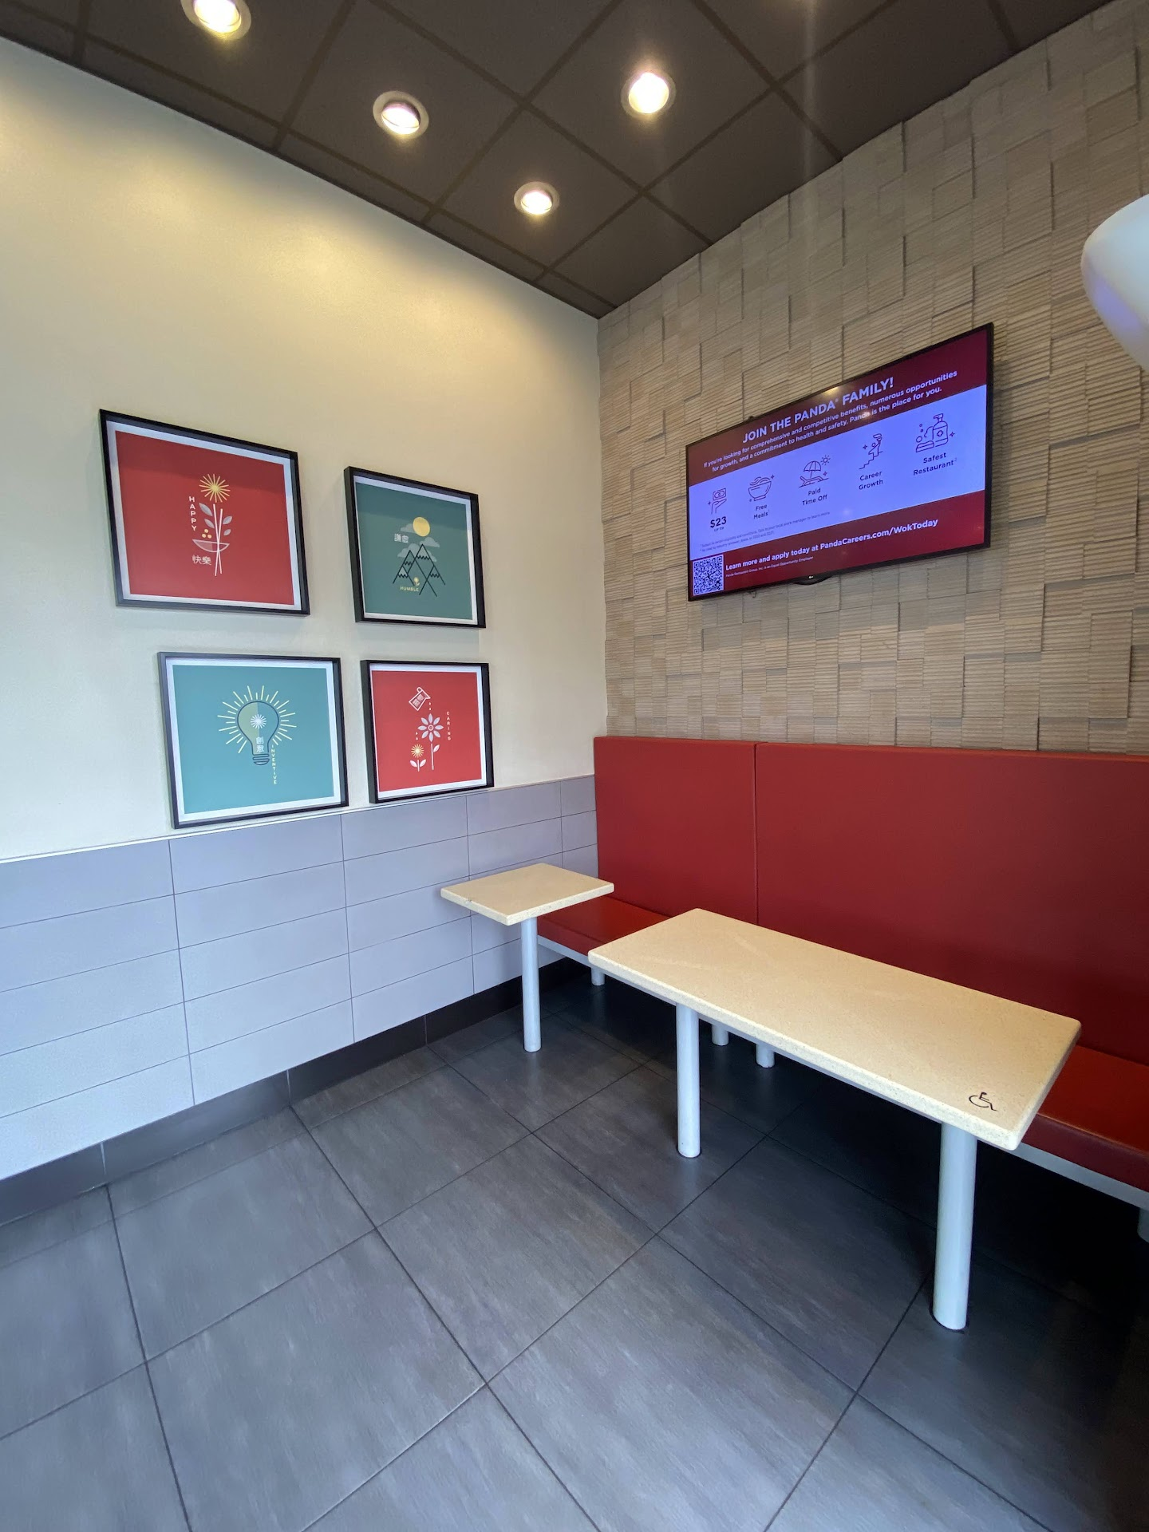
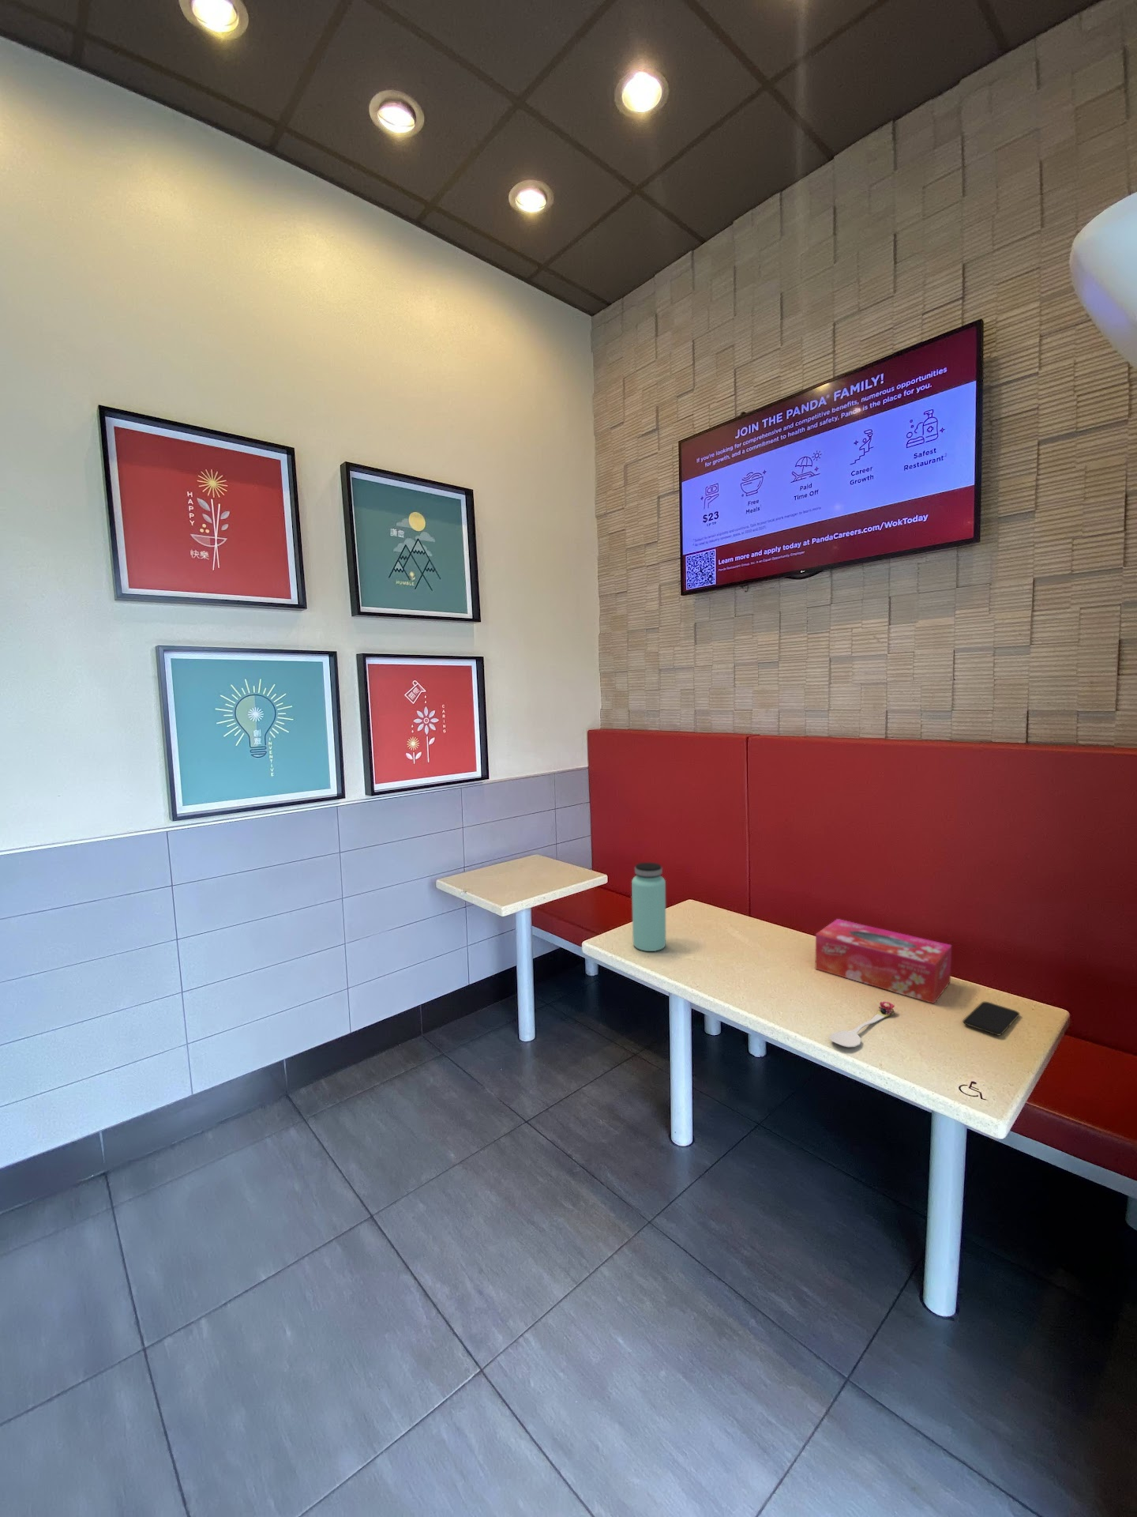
+ smartphone [961,1001,1021,1036]
+ spoon [829,1001,896,1048]
+ tissue box [815,919,952,1005]
+ bottle [631,862,666,952]
